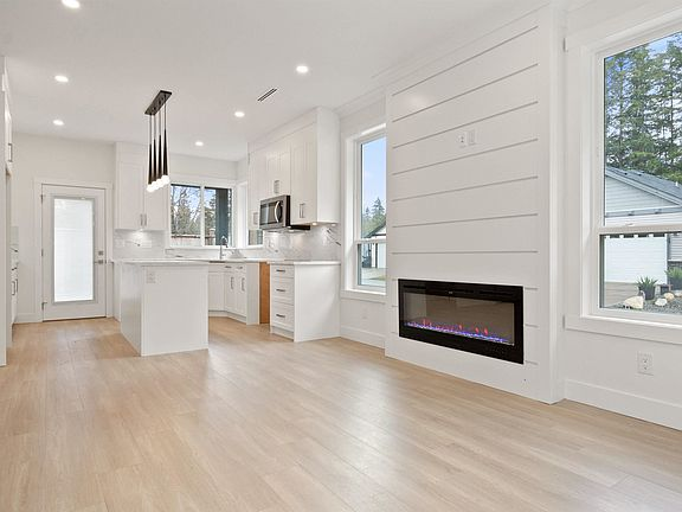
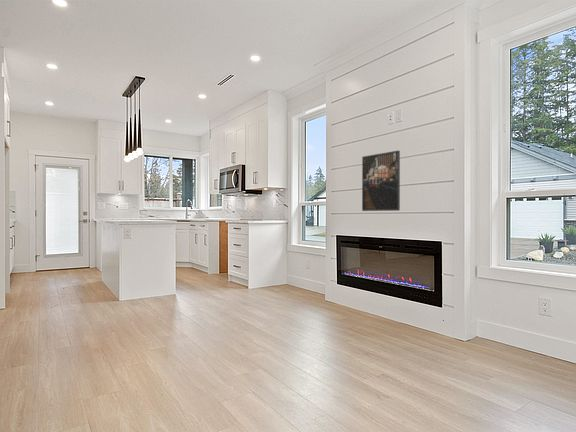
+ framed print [361,149,401,212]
